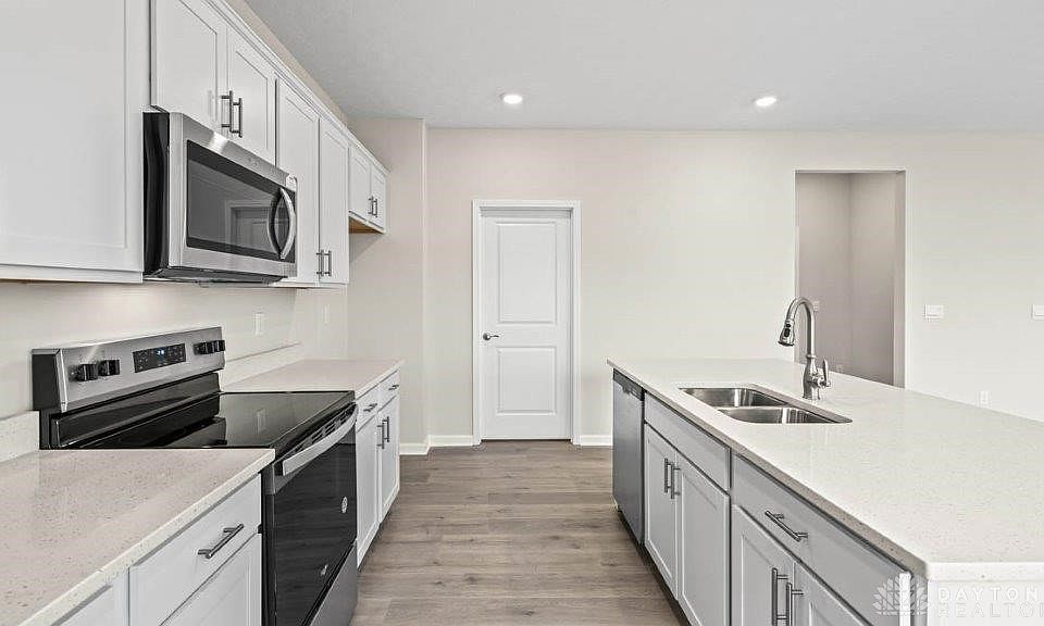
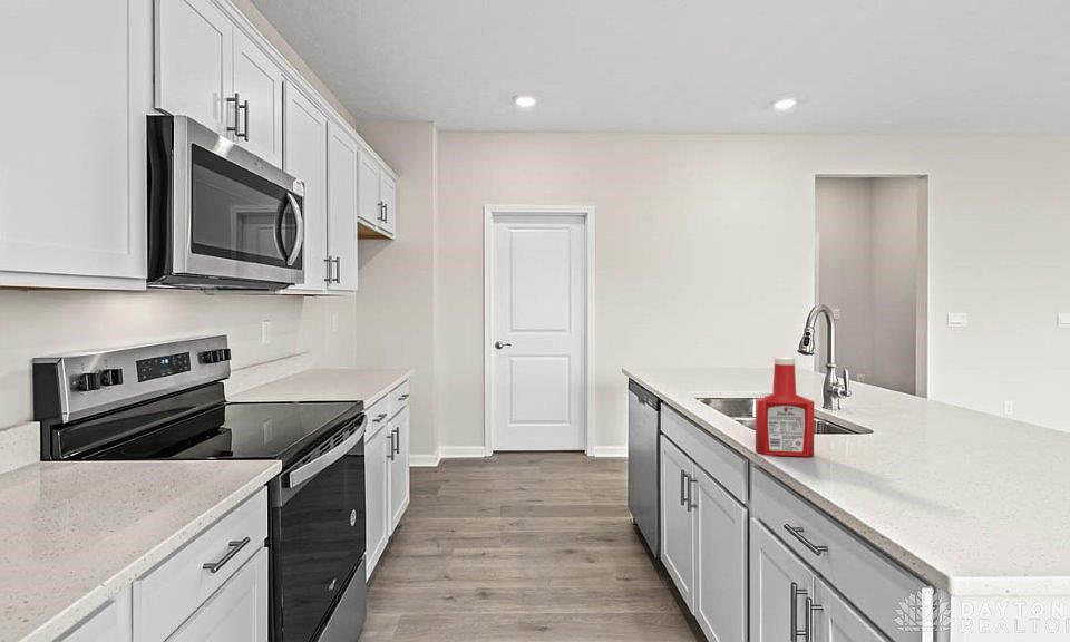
+ soap bottle [755,357,815,458]
